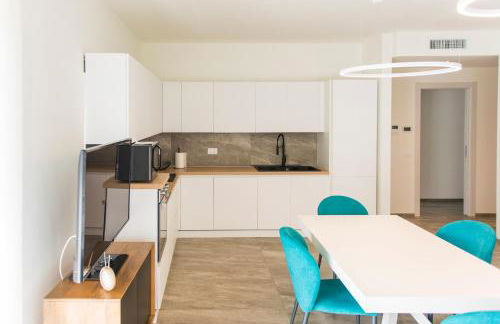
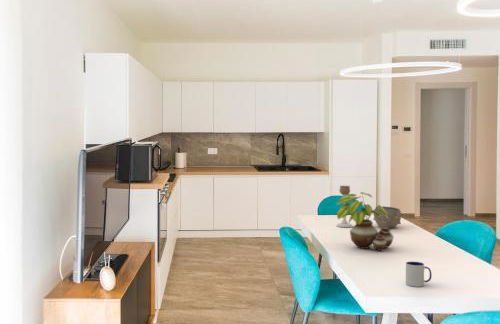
+ bowl [372,206,403,229]
+ mug [405,261,433,288]
+ candle holder [335,185,354,228]
+ potted plant [336,191,395,252]
